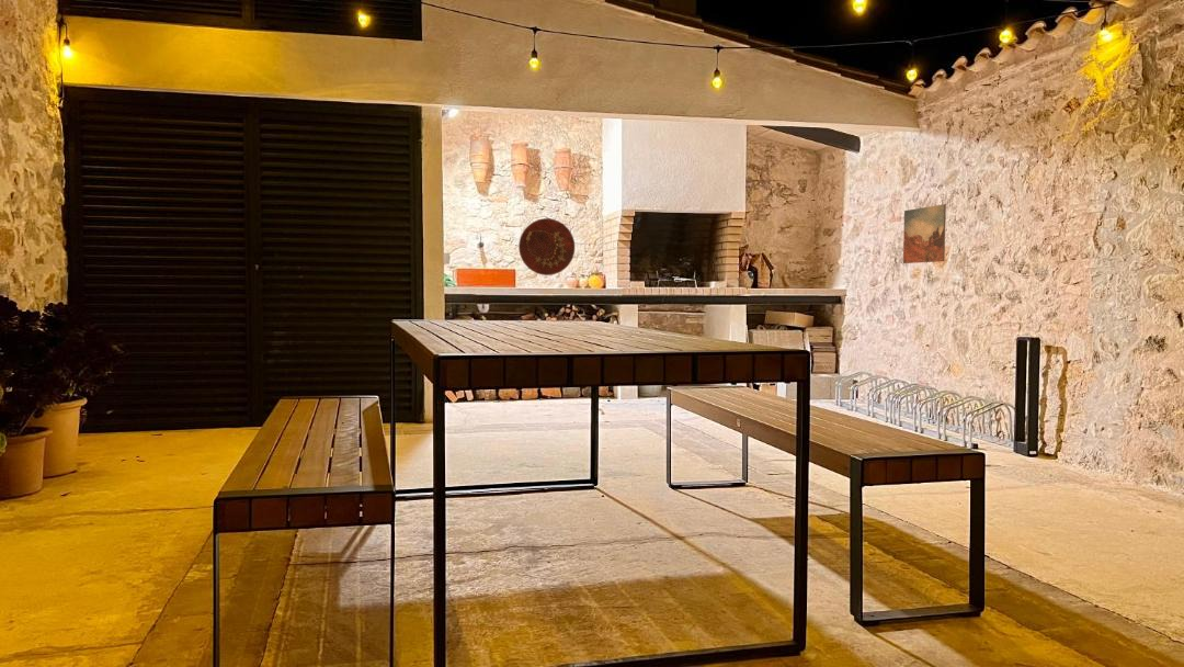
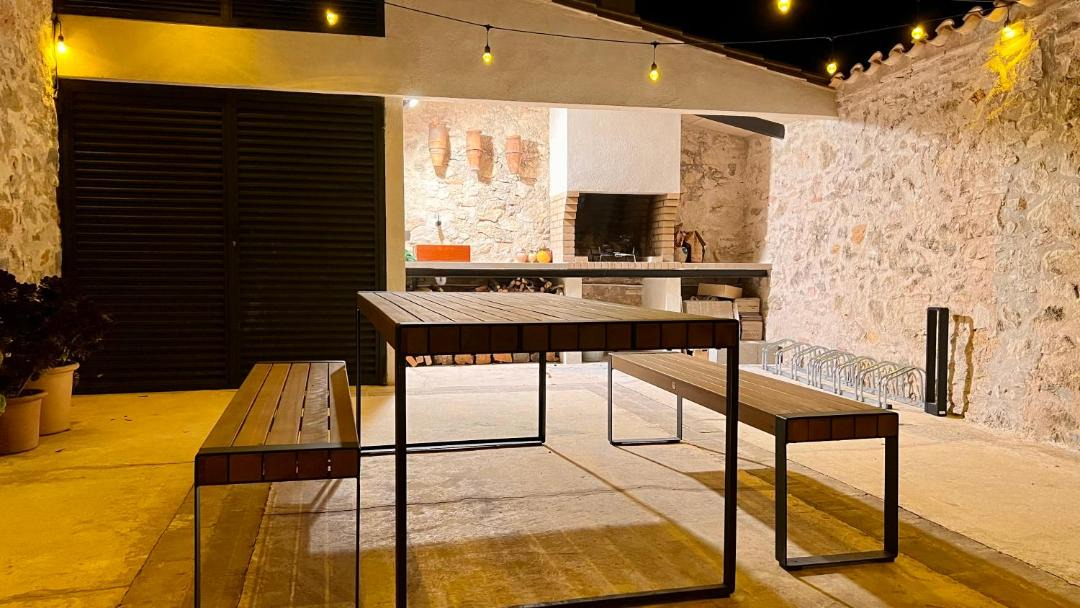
- decorative platter [517,217,576,276]
- wall art [902,203,947,264]
